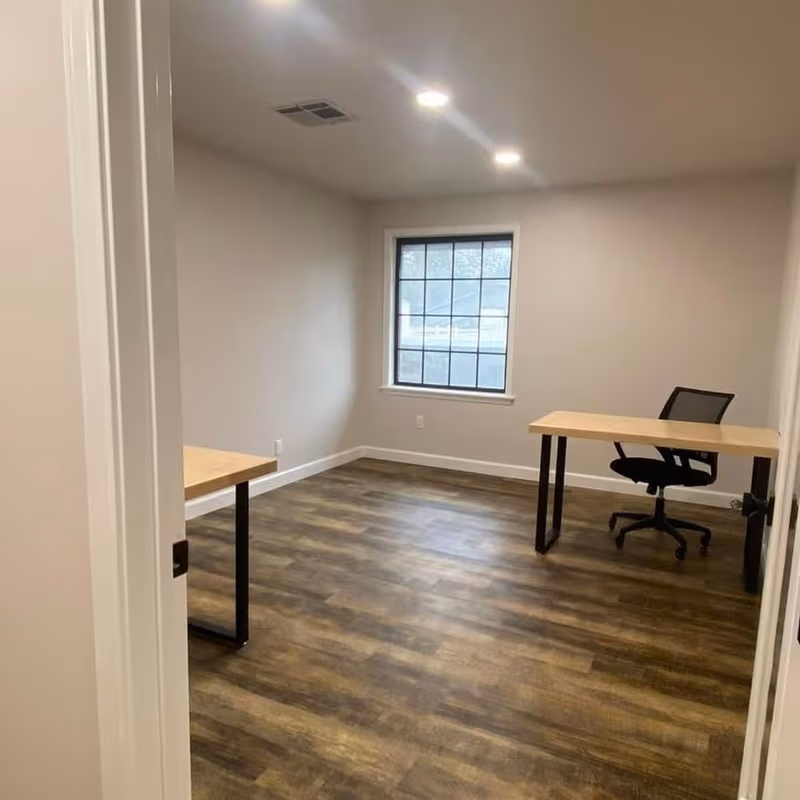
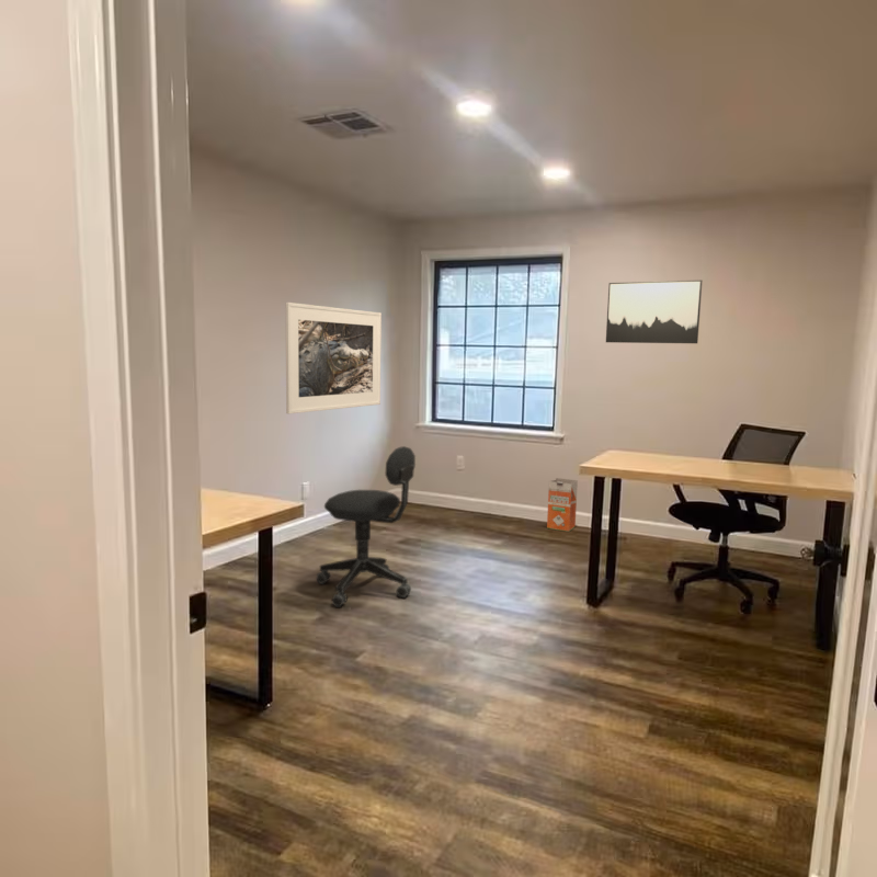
+ office chair [316,445,417,607]
+ wall art [605,280,703,344]
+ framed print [285,301,383,414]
+ waste bin [546,477,579,533]
